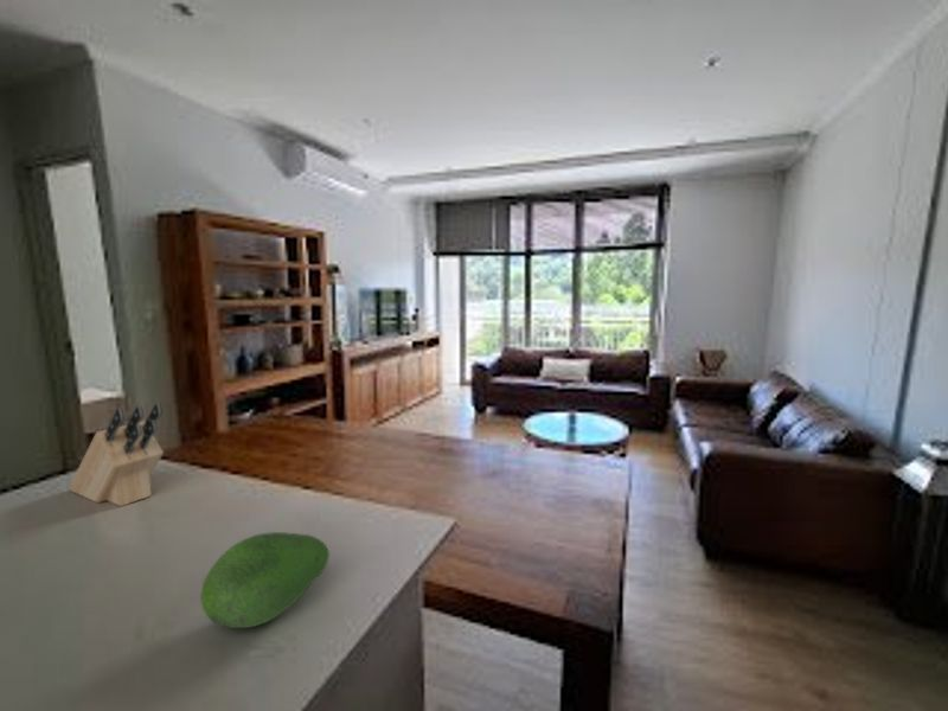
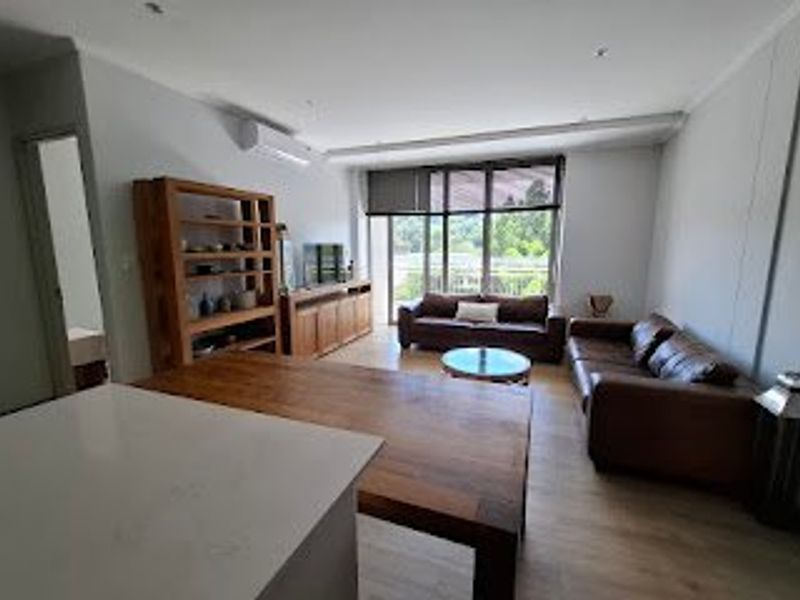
- knife block [68,402,165,507]
- fruit [200,531,331,629]
